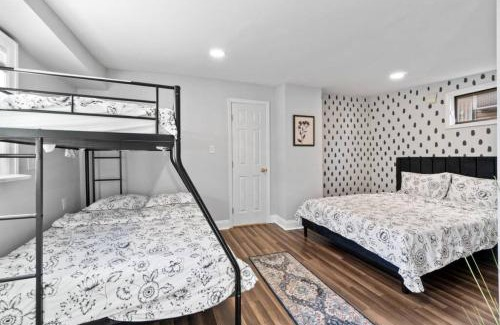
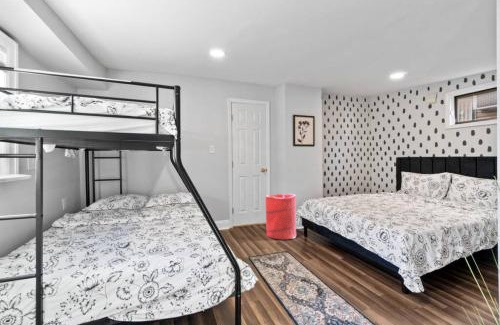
+ laundry hamper [265,193,297,241]
